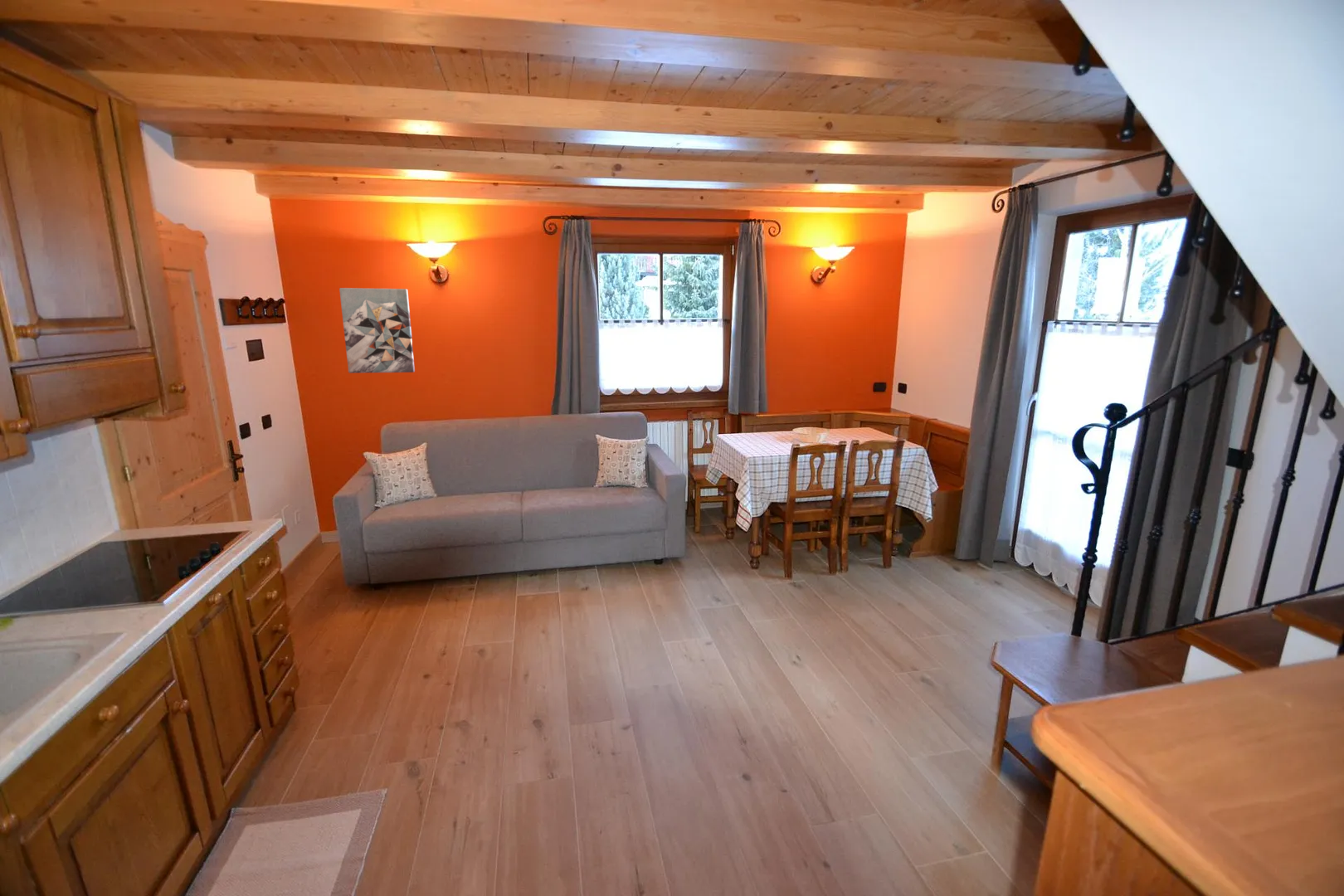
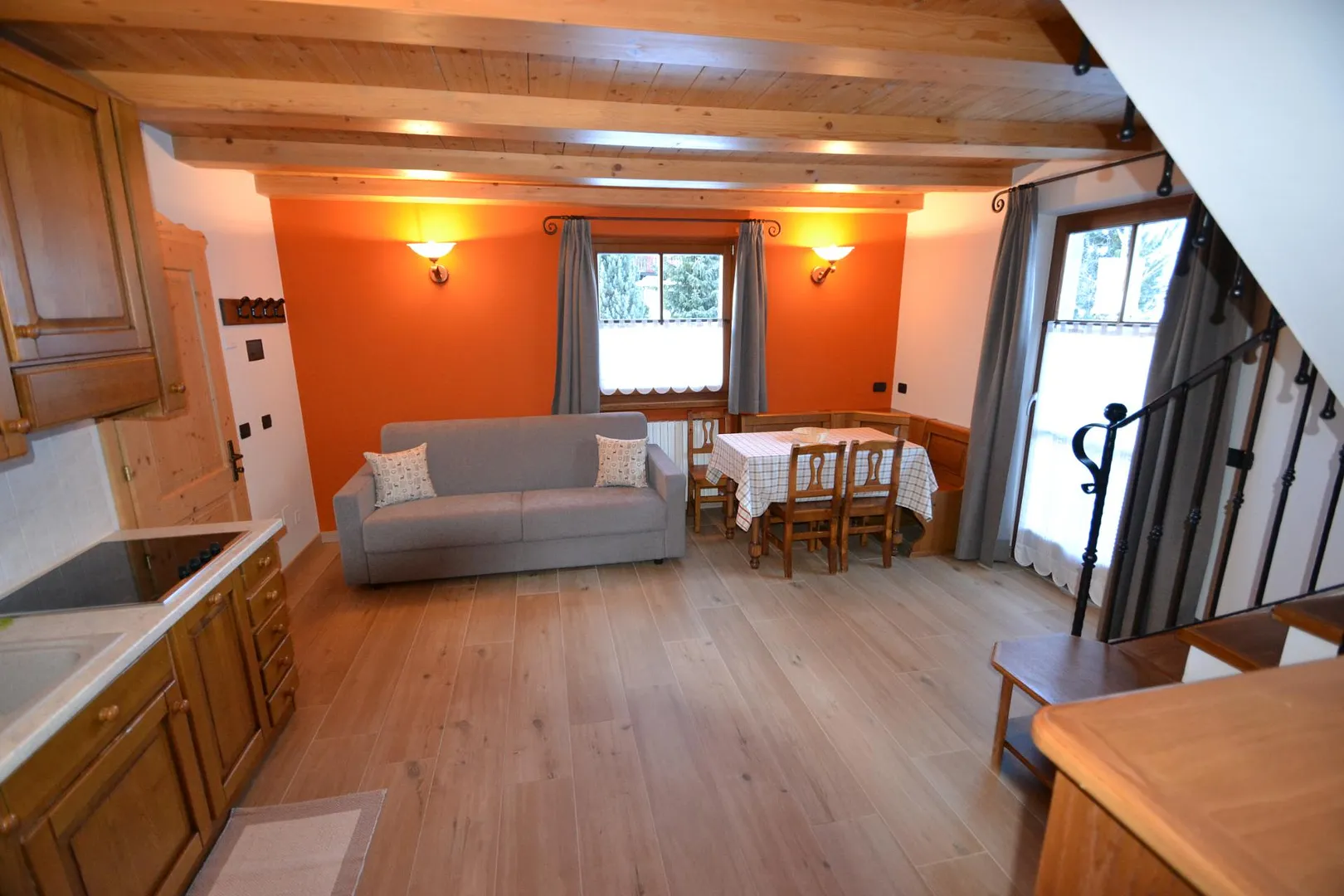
- wall art [338,287,416,374]
